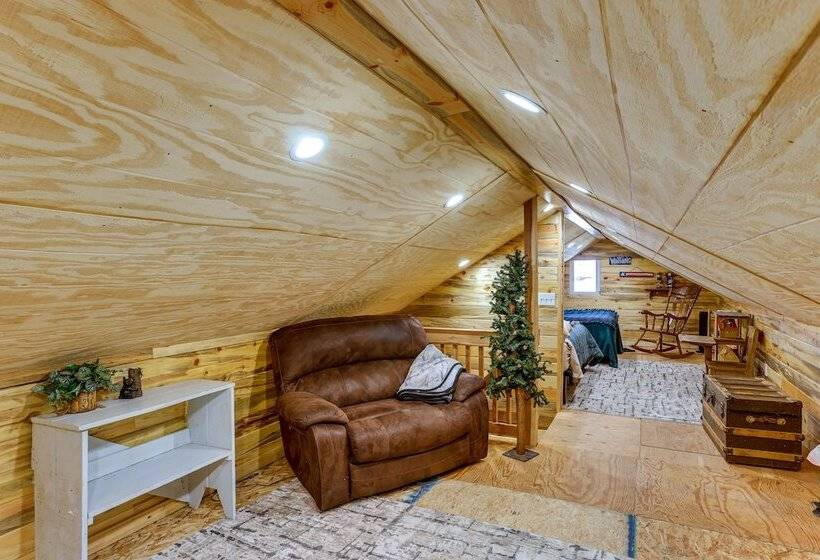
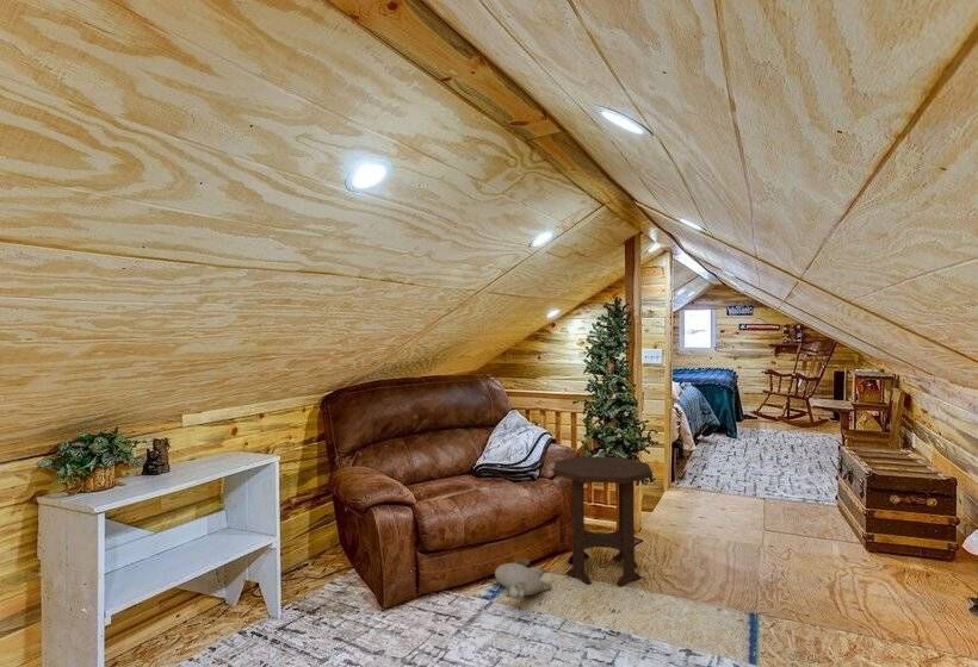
+ plush toy [494,559,553,600]
+ side table [552,455,654,587]
